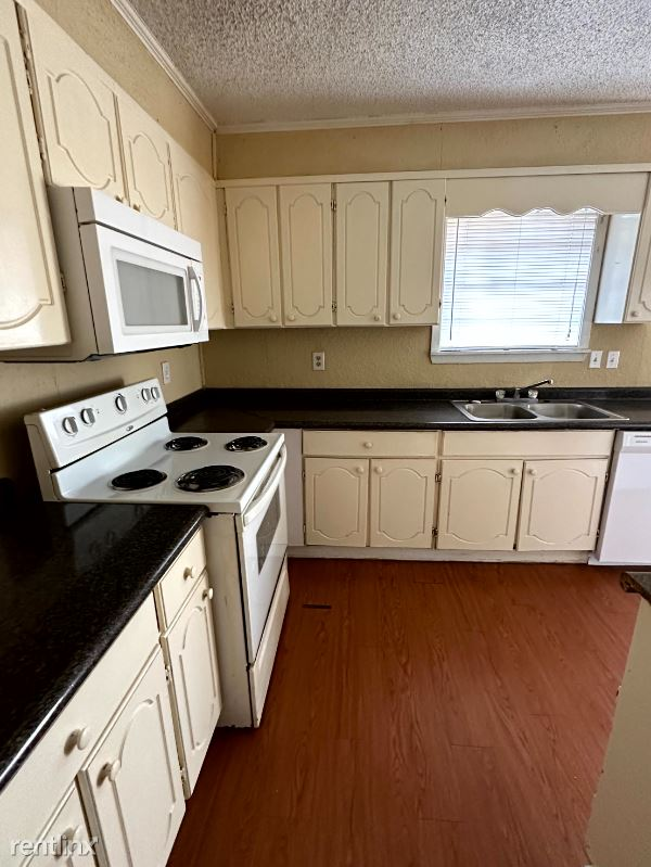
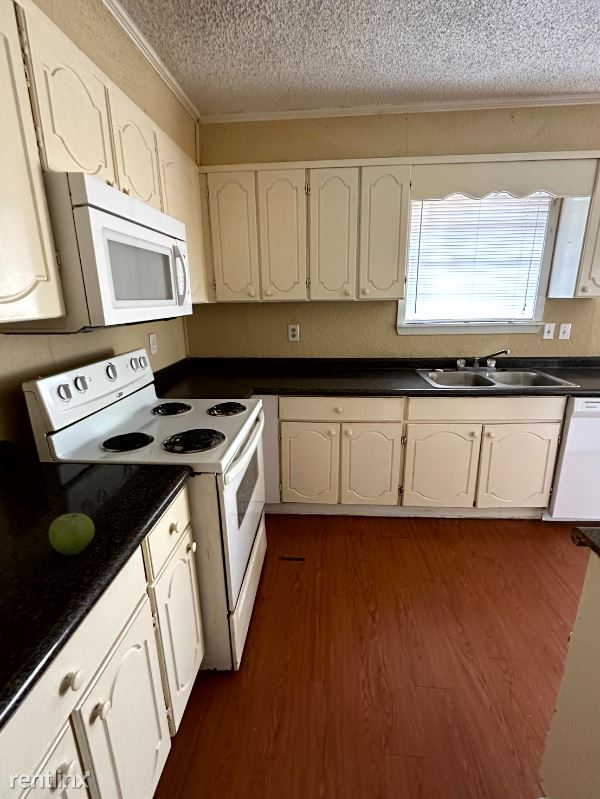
+ fruit [48,510,96,557]
